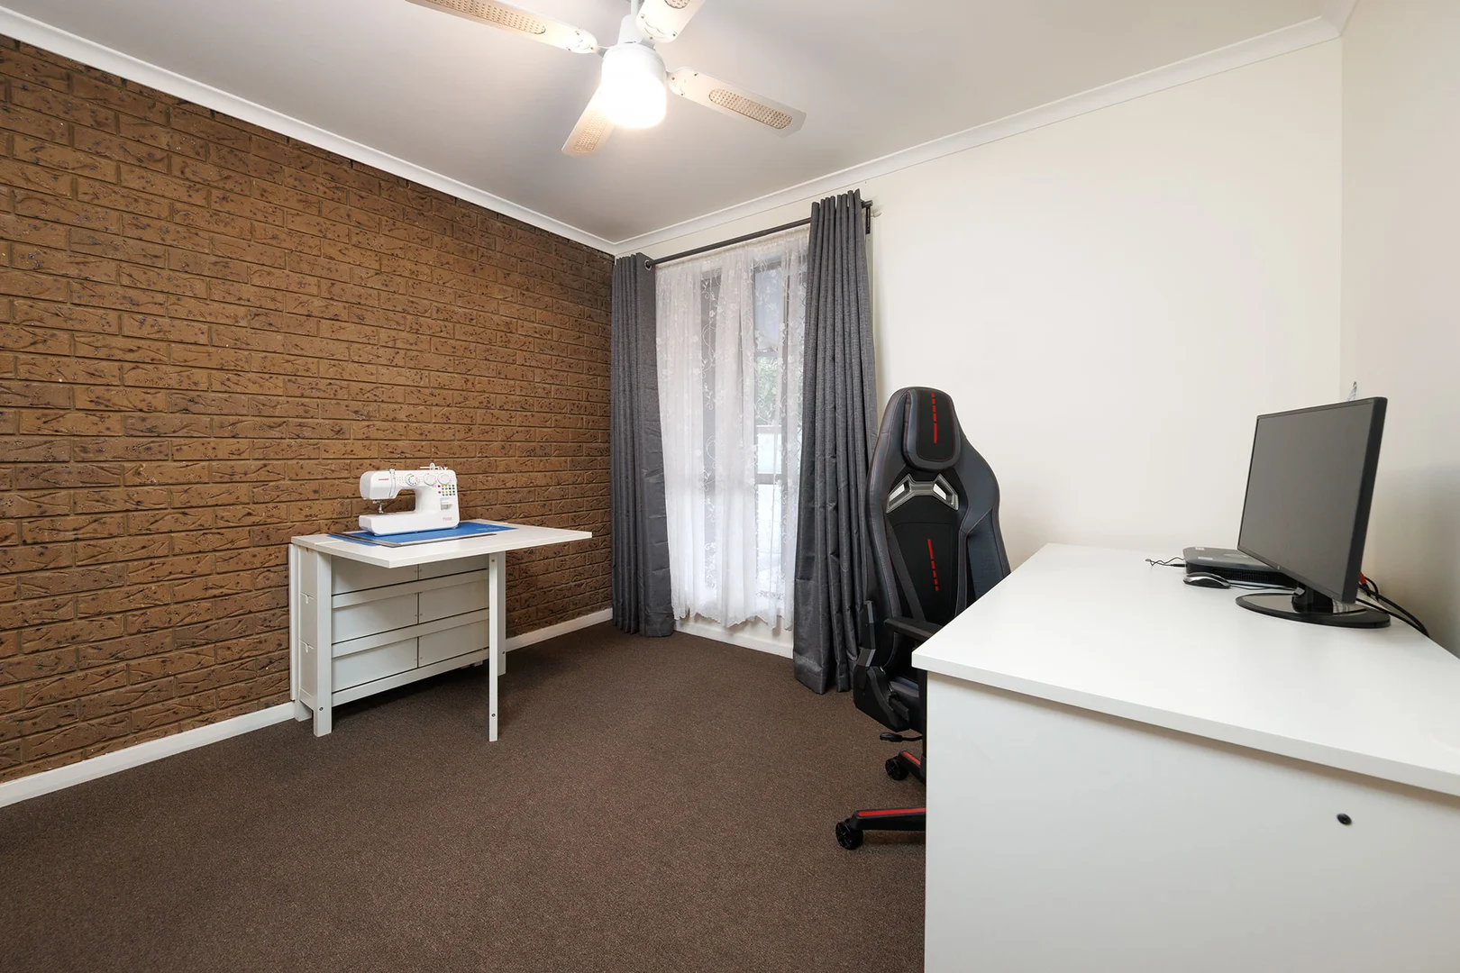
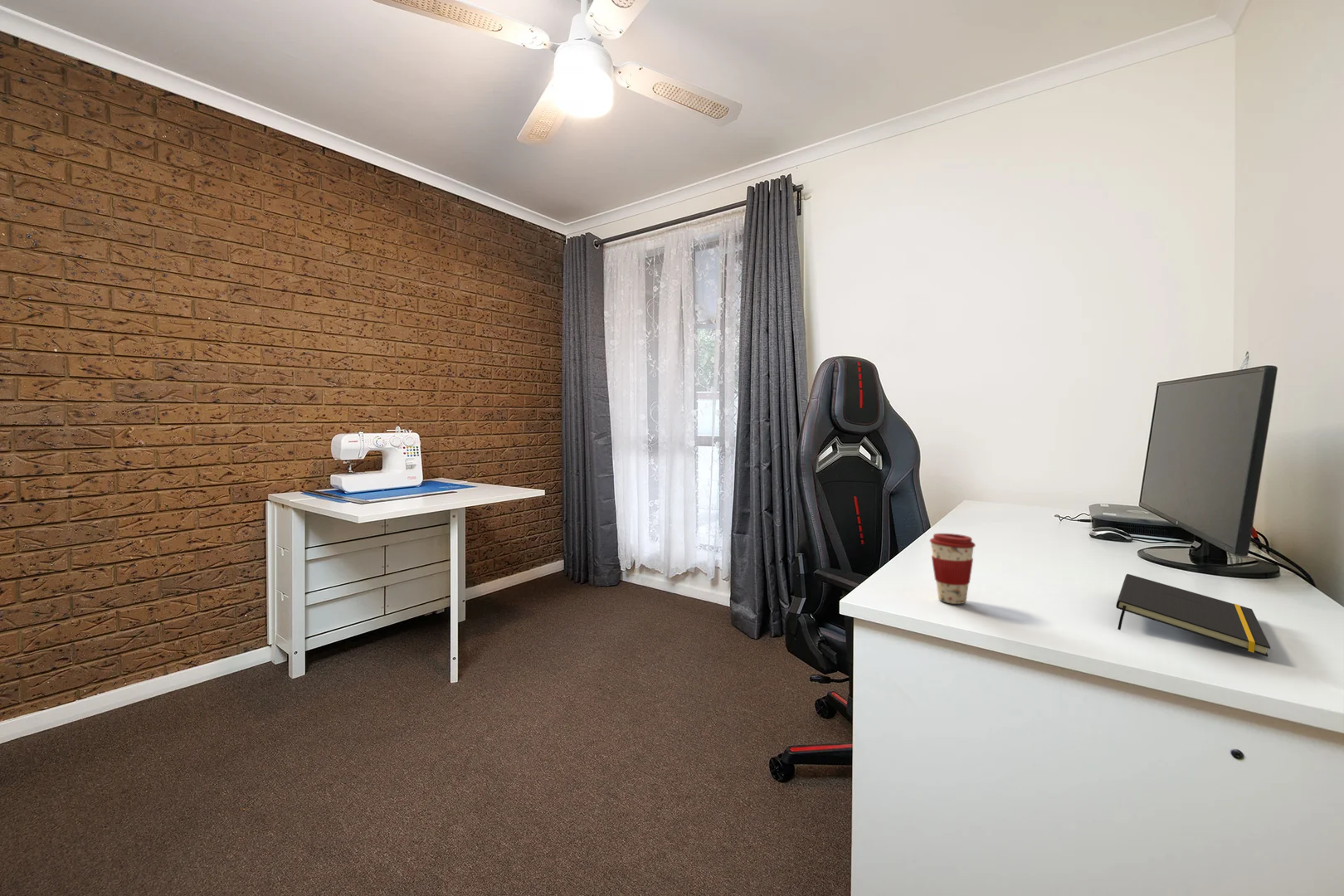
+ notepad [1115,573,1272,657]
+ coffee cup [929,533,976,605]
